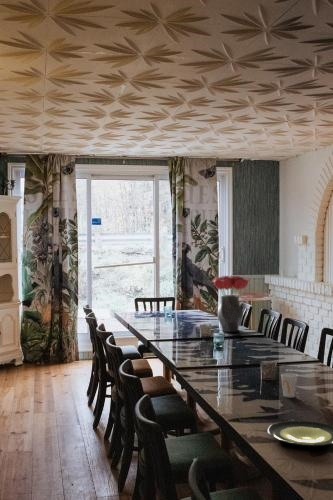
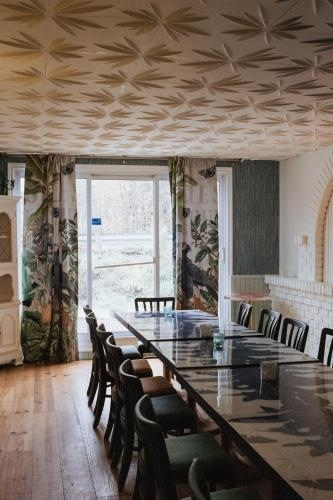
- bouquet [210,275,251,333]
- plate [267,420,333,447]
- cup [280,372,299,398]
